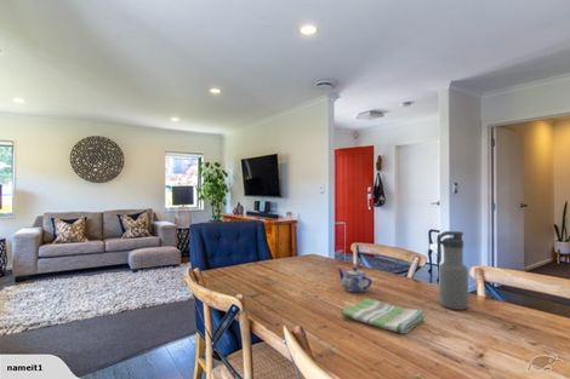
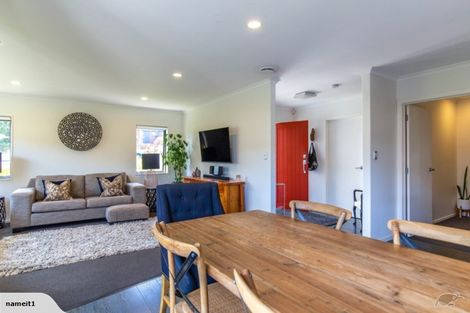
- dish towel [341,298,426,334]
- teapot [337,266,372,293]
- water bottle [435,230,469,311]
